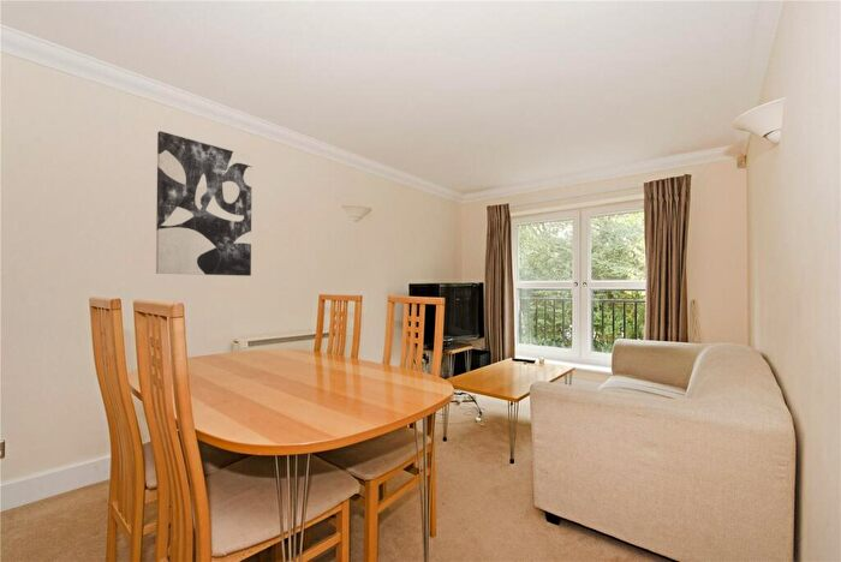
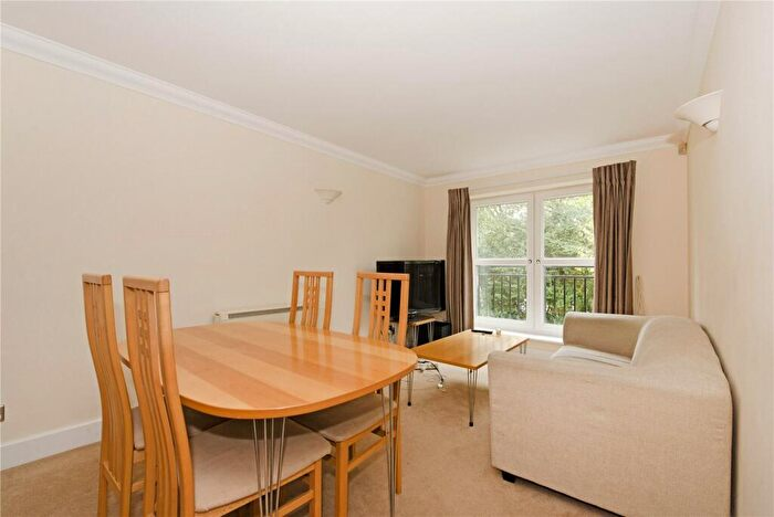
- wall art [155,130,254,277]
